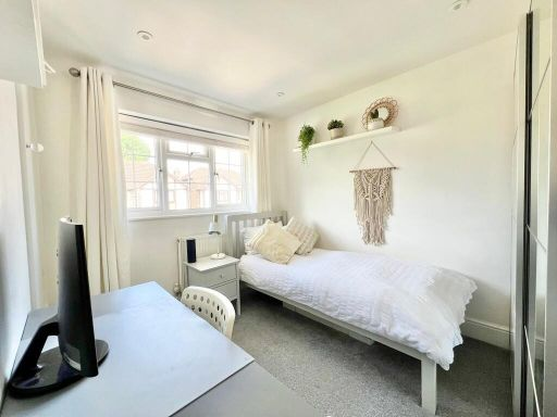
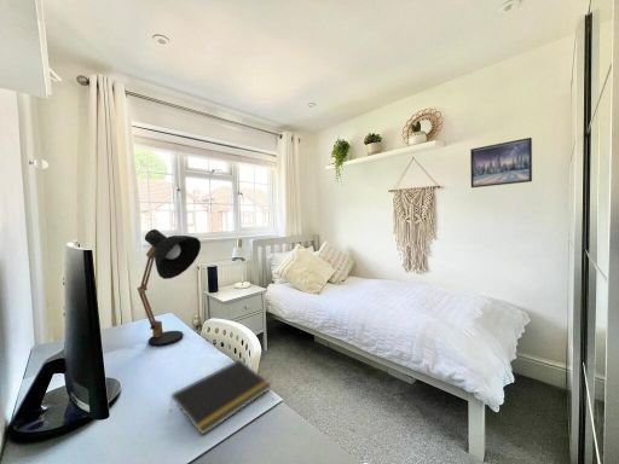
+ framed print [469,137,533,188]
+ notepad [169,359,272,437]
+ desk lamp [137,228,202,348]
